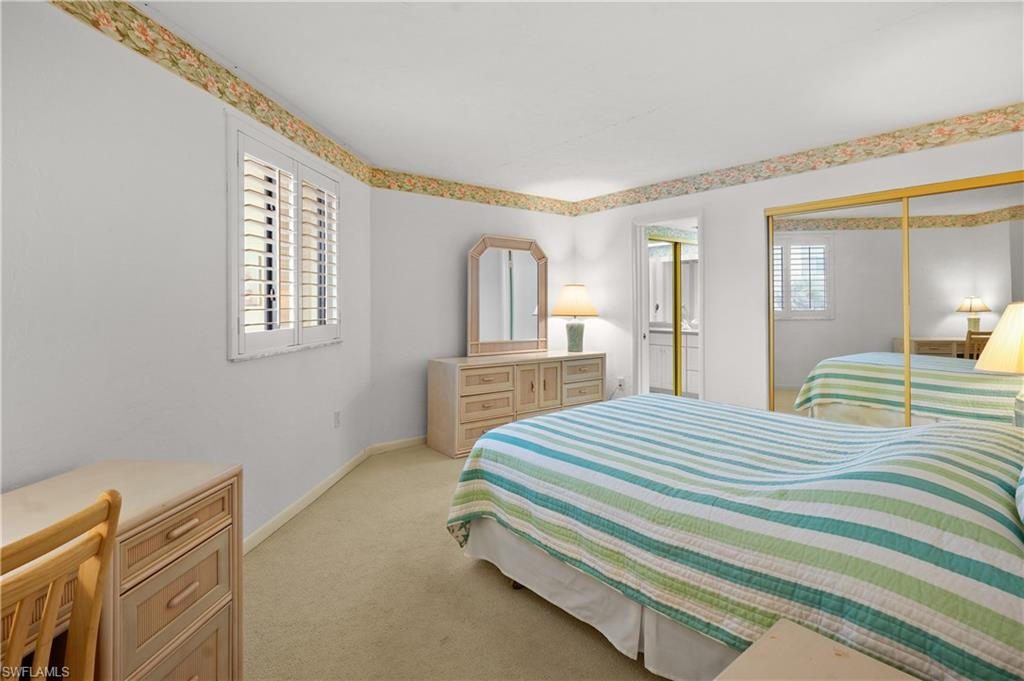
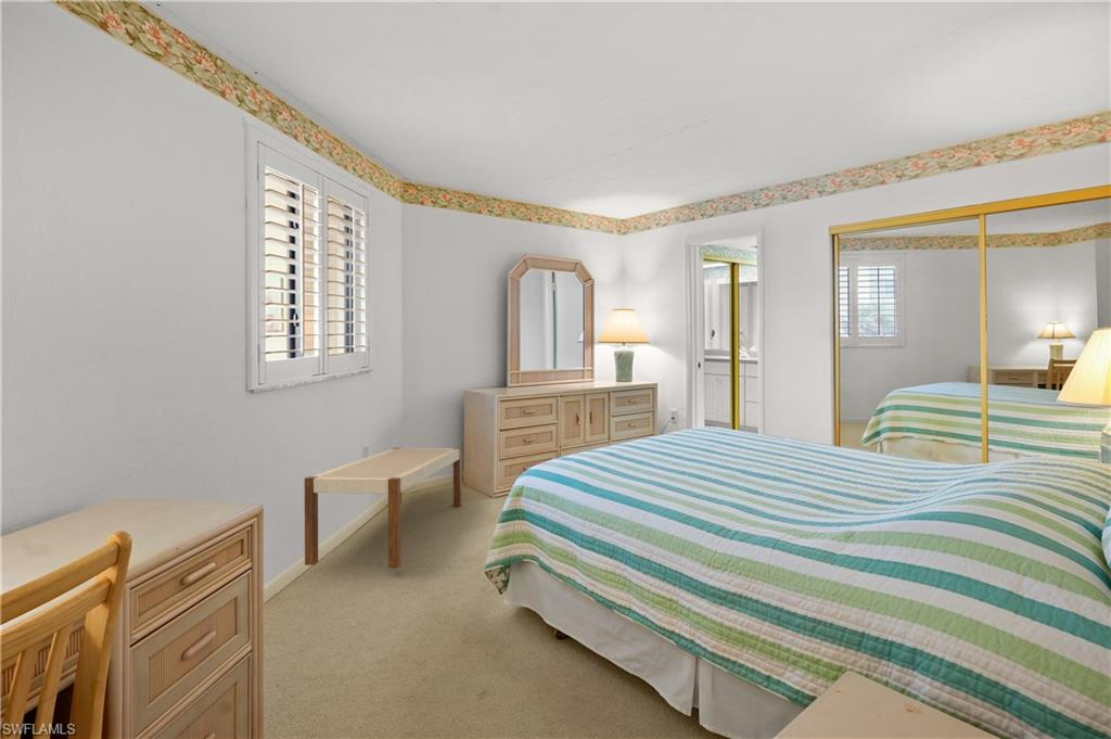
+ bench [304,446,463,569]
